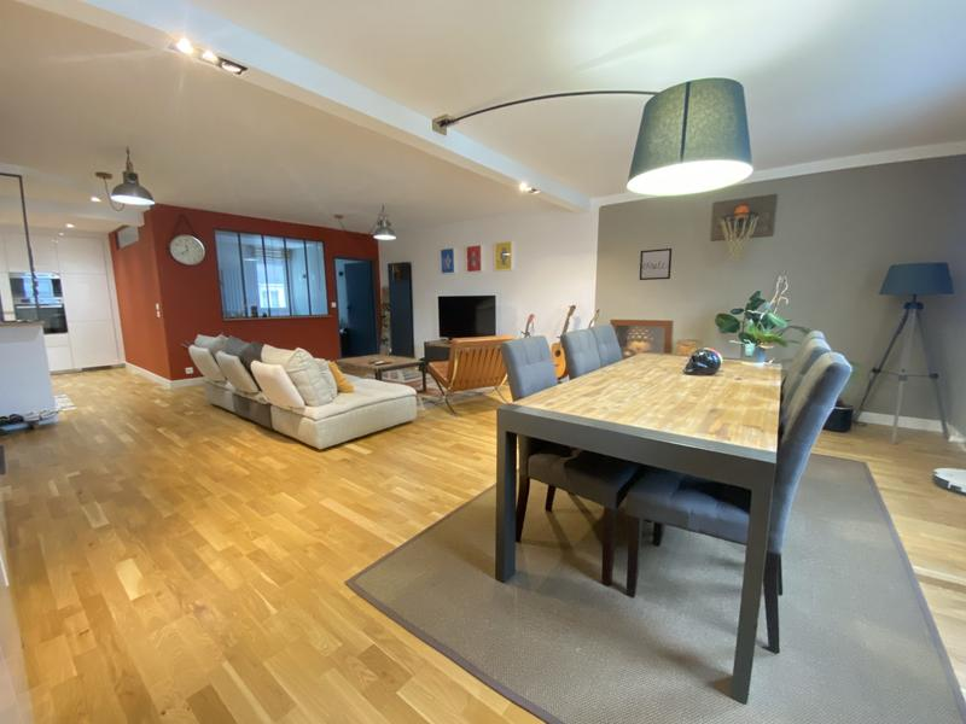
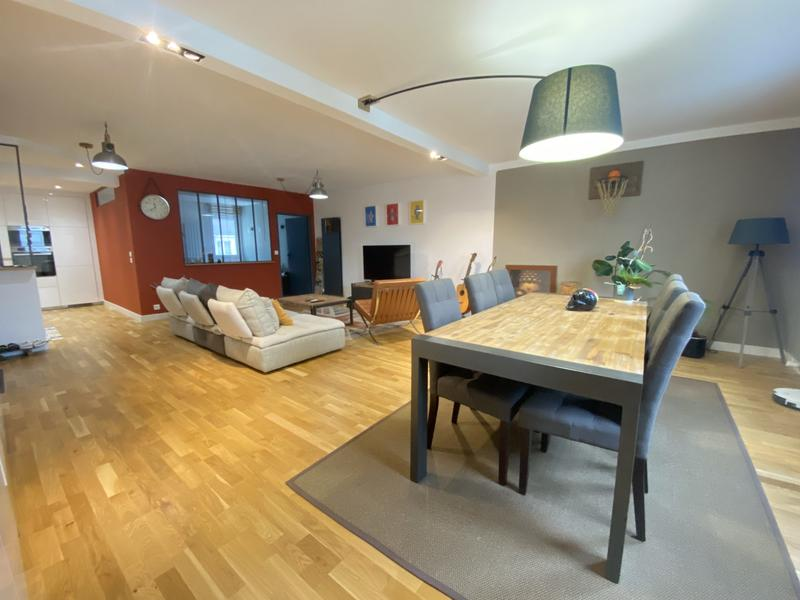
- wall art [639,247,673,281]
